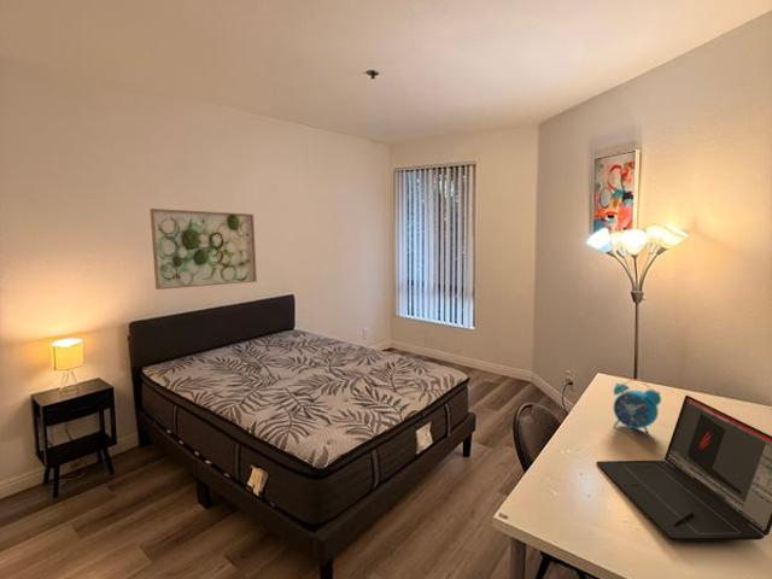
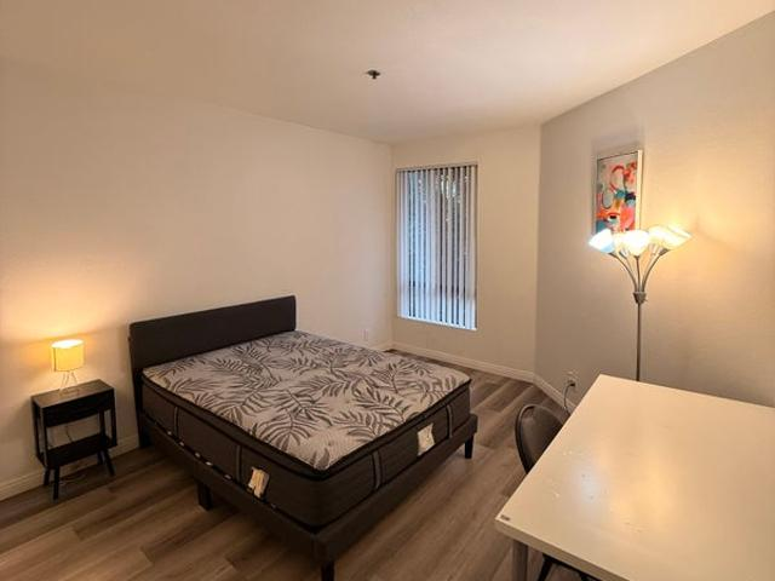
- alarm clock [613,378,662,437]
- wall art [150,207,258,291]
- laptop [595,394,772,543]
